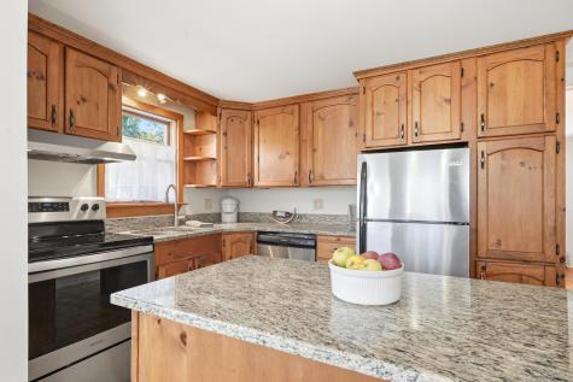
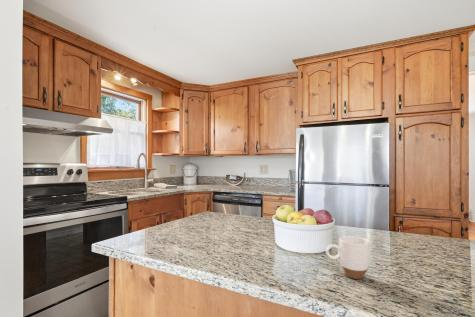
+ mug [325,235,371,280]
